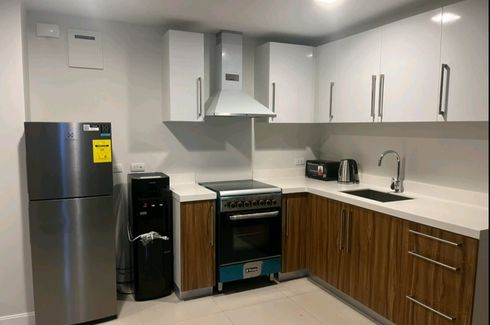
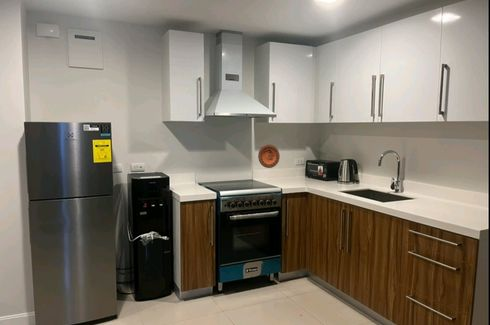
+ decorative plate [257,144,281,169]
